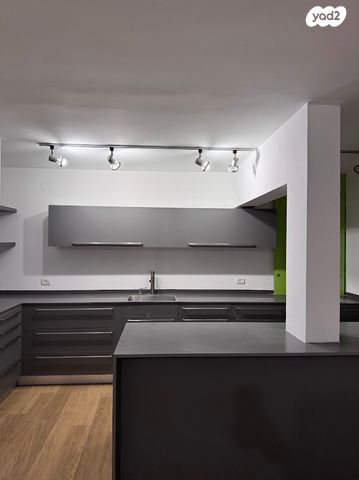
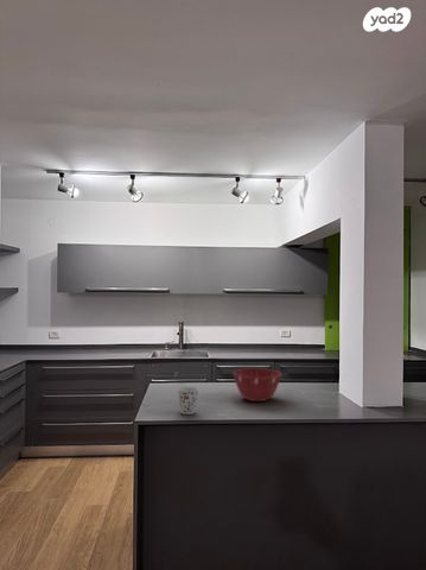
+ mixing bowl [231,367,282,403]
+ cup [177,386,199,416]
